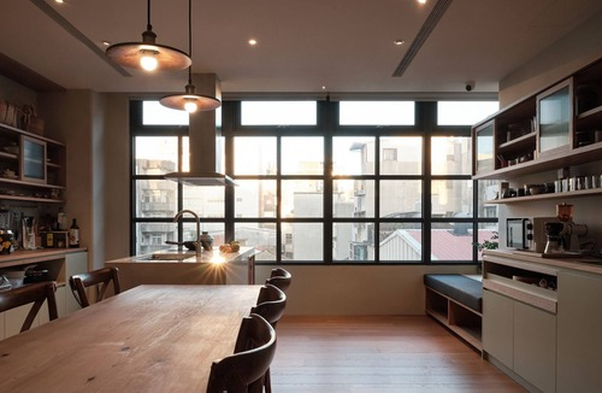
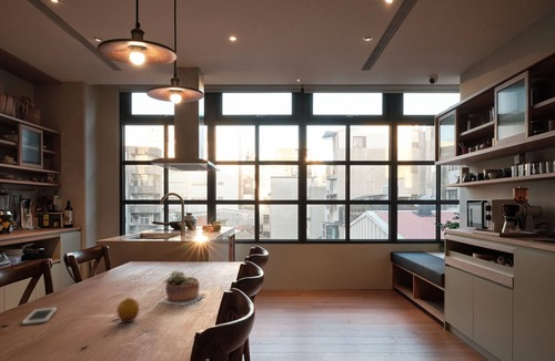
+ cell phone [20,306,59,327]
+ succulent plant [157,269,206,306]
+ fruit [115,297,140,323]
